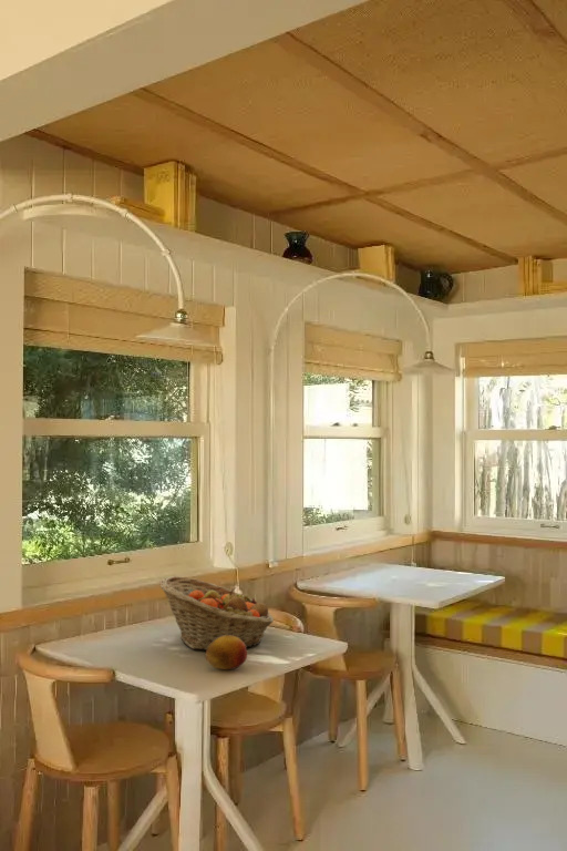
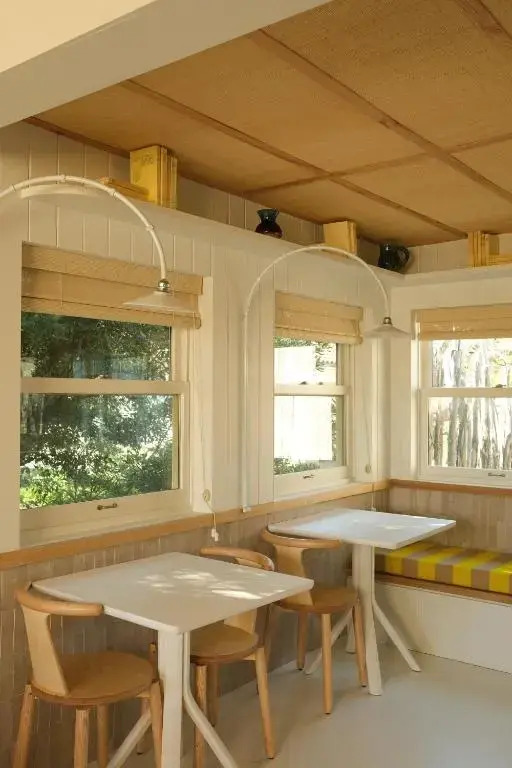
- fruit [205,635,248,670]
- fruit basket [158,575,275,652]
